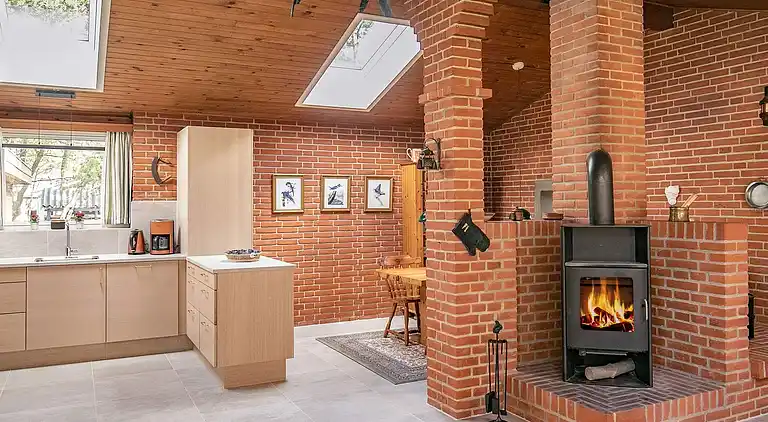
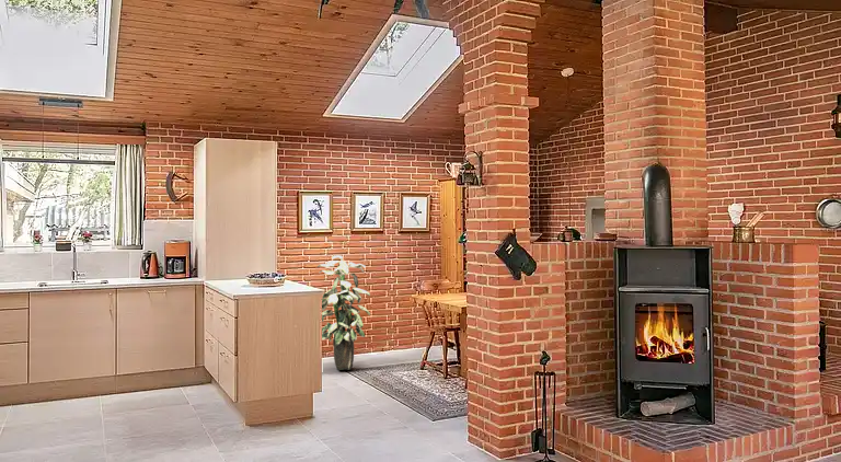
+ indoor plant [316,254,371,371]
